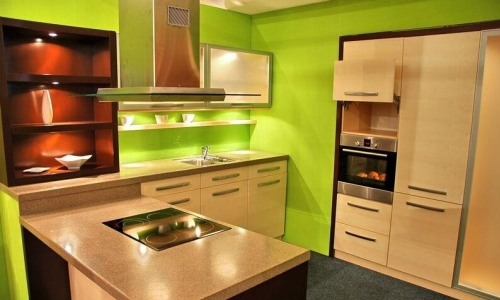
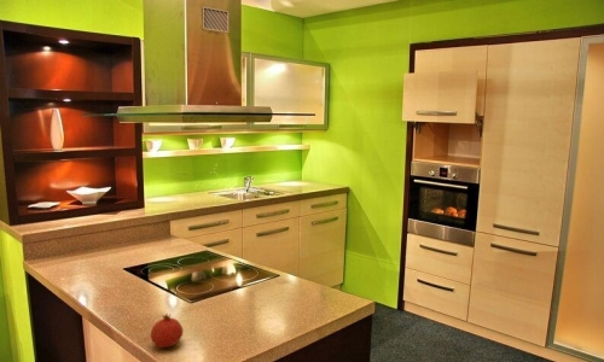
+ fruit [150,313,184,349]
